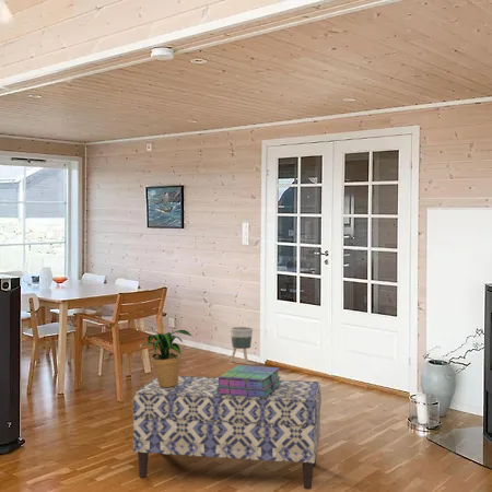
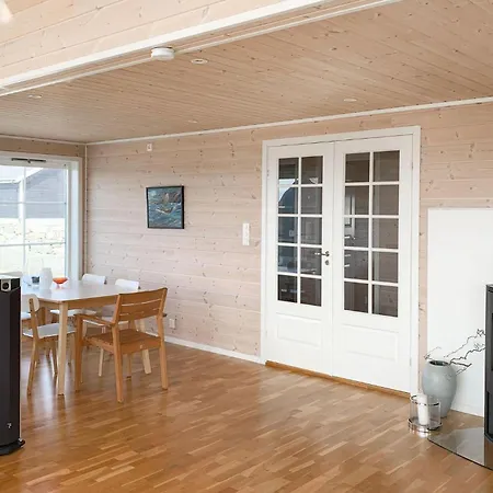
- planter [230,326,254,365]
- stack of books [216,364,282,398]
- potted plant [134,329,194,387]
- bench [132,375,323,490]
